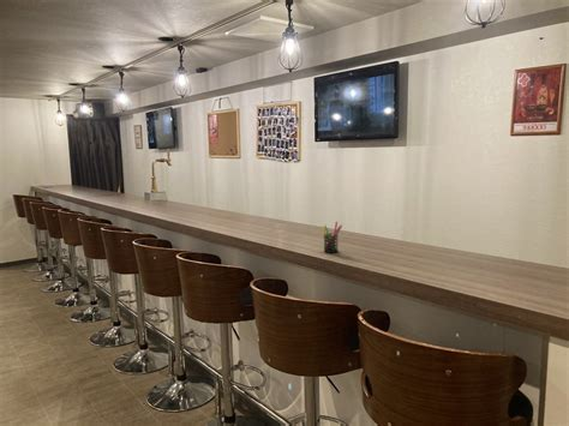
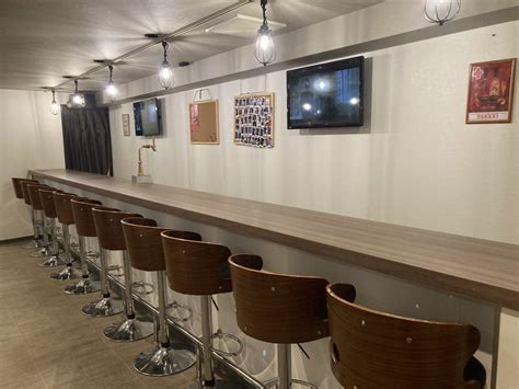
- pen holder [321,221,343,254]
